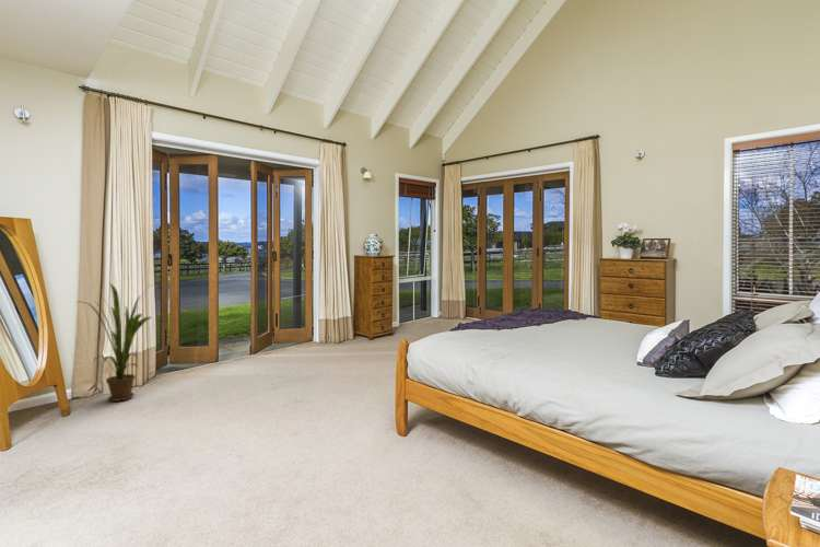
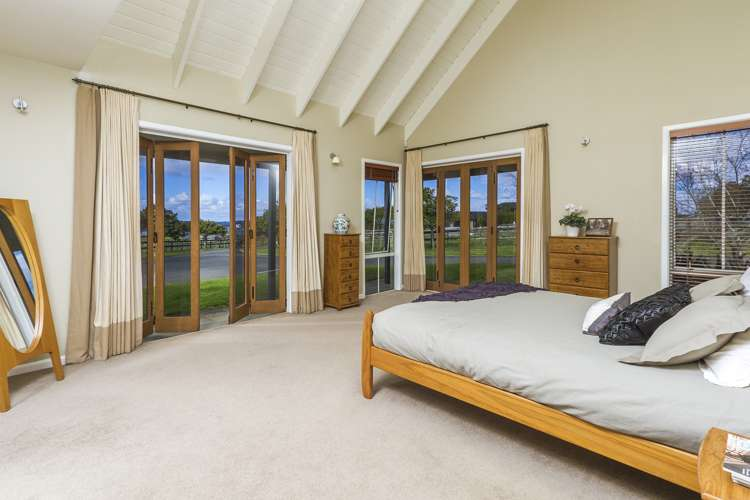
- house plant [74,282,152,403]
